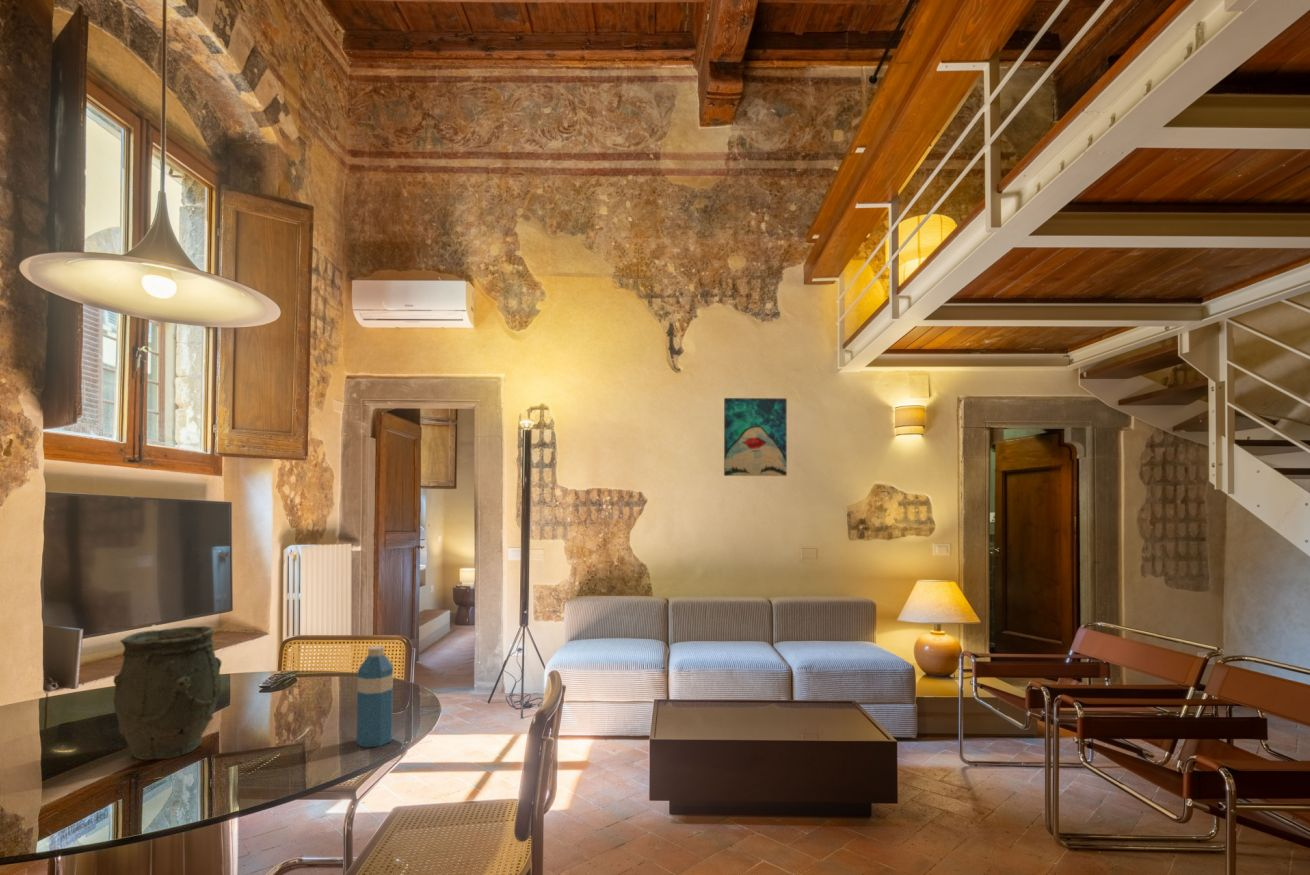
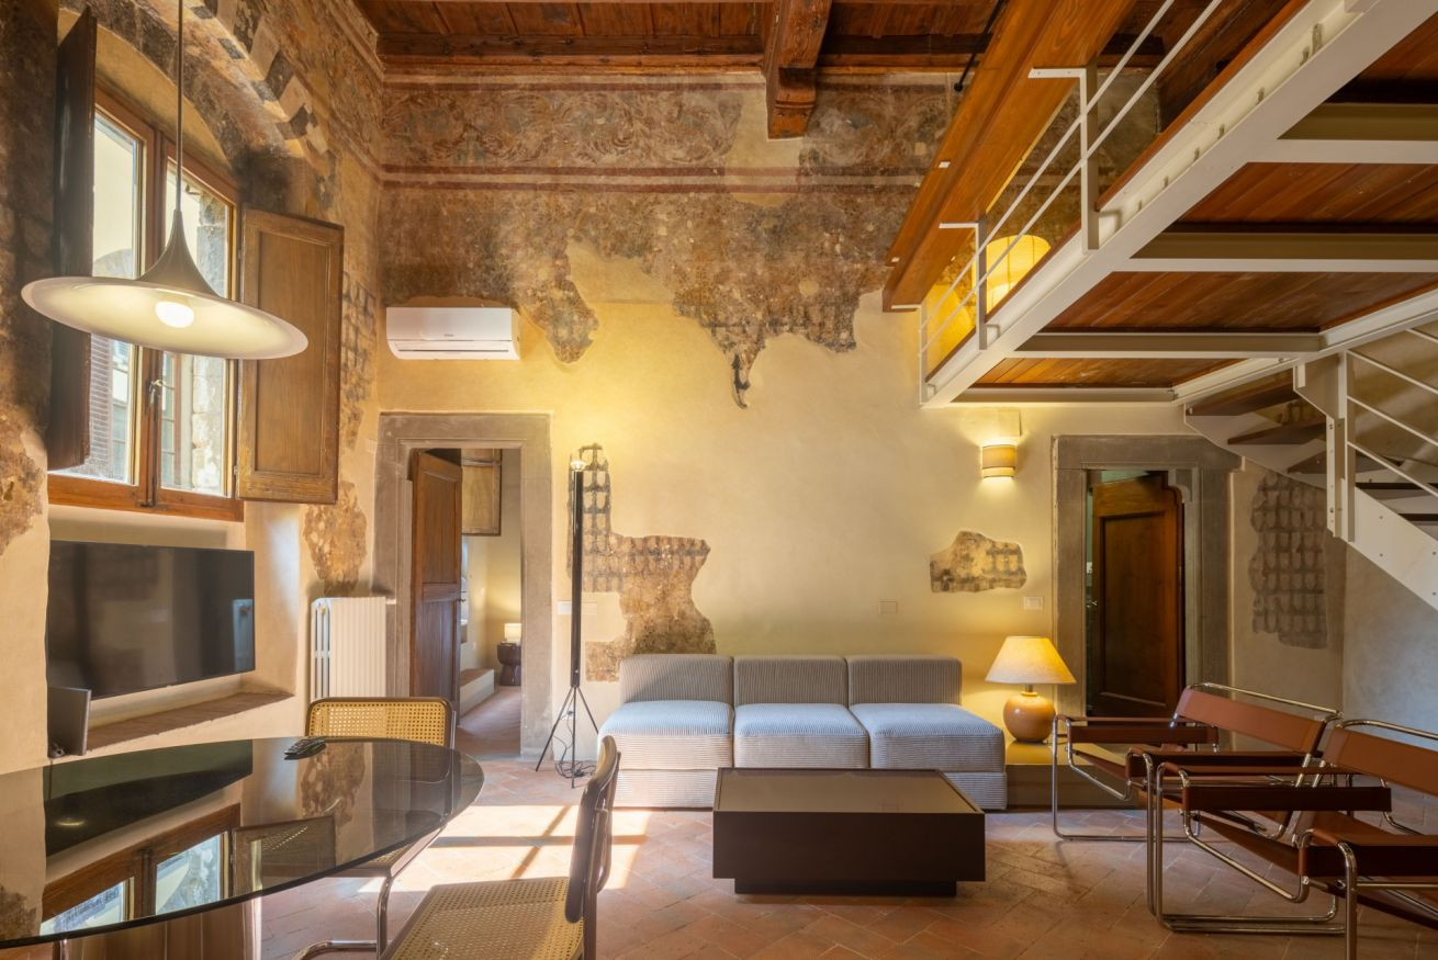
- wall art [723,397,788,477]
- vase [112,625,223,761]
- water bottle [356,644,394,748]
